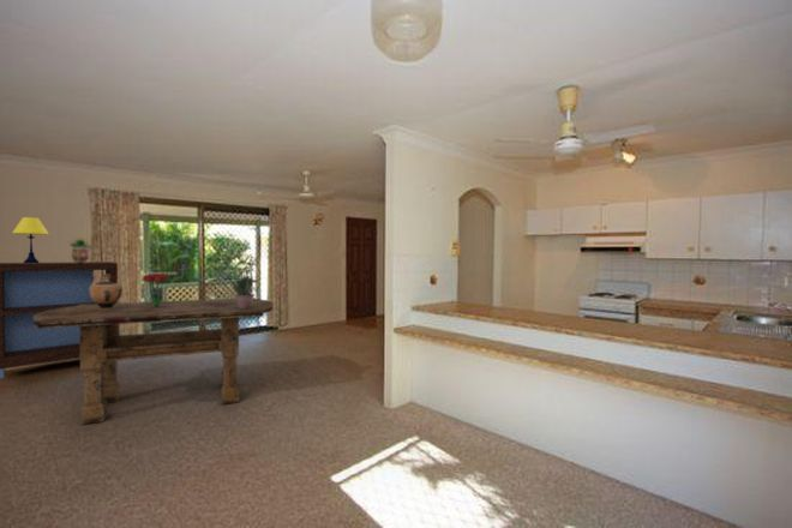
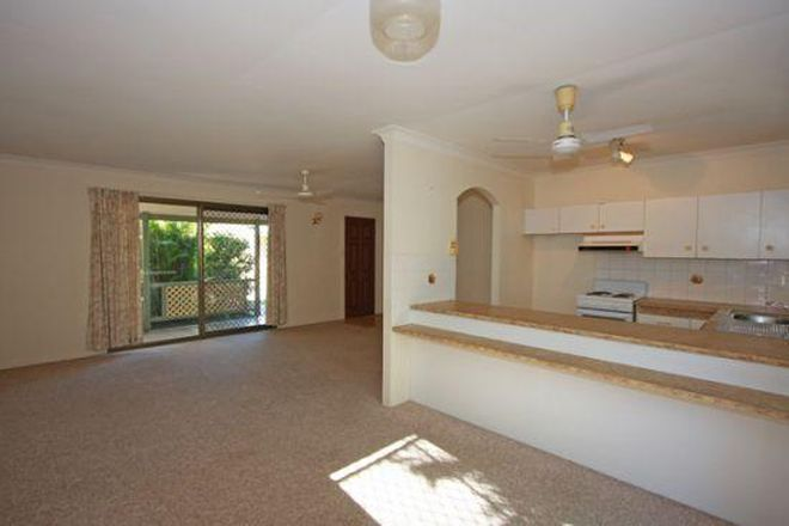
- ceramic jug [90,274,124,310]
- bouquet [142,272,168,306]
- dining table [34,296,275,426]
- table lamp [11,216,50,263]
- potted plant [229,269,256,308]
- potted plant [68,236,94,263]
- bookshelf [0,260,119,379]
